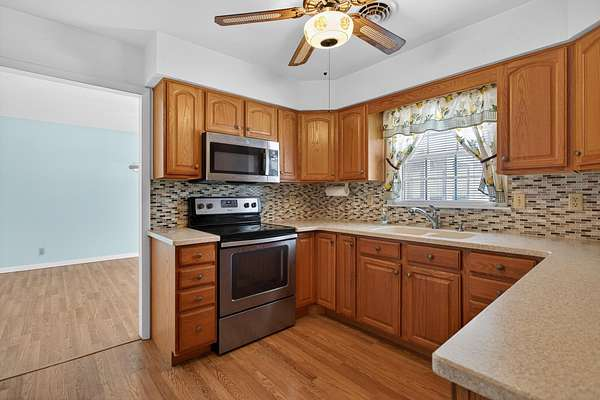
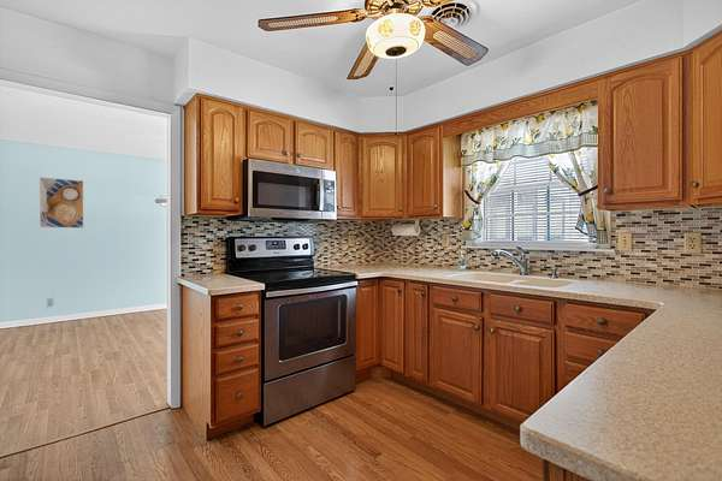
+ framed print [39,177,84,228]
